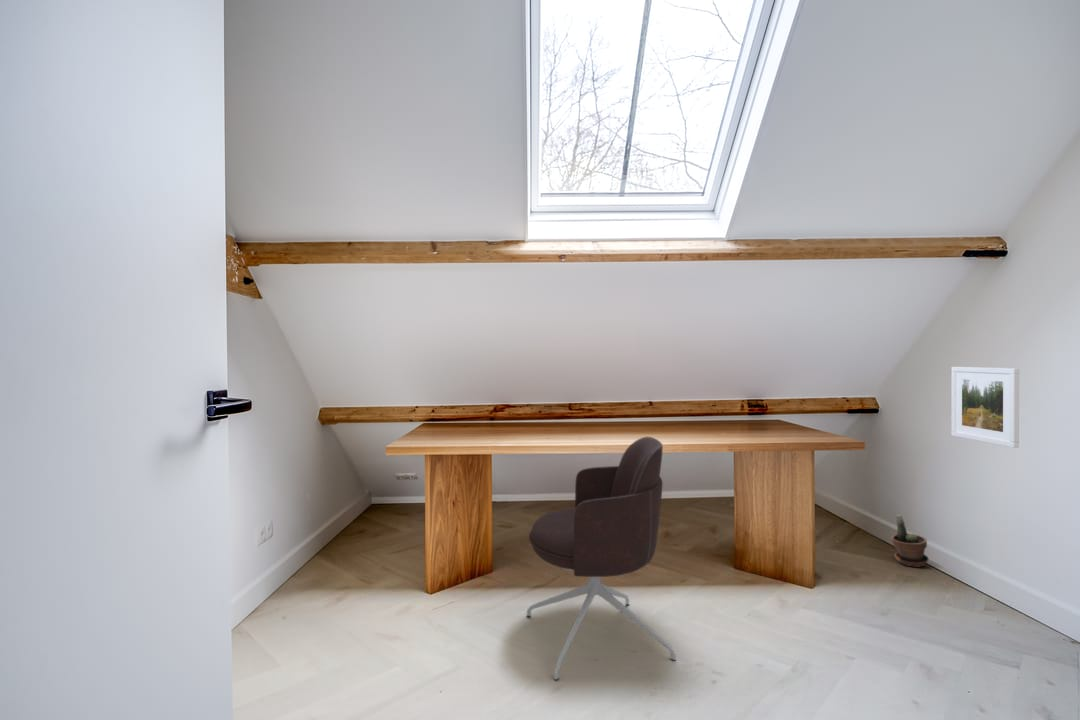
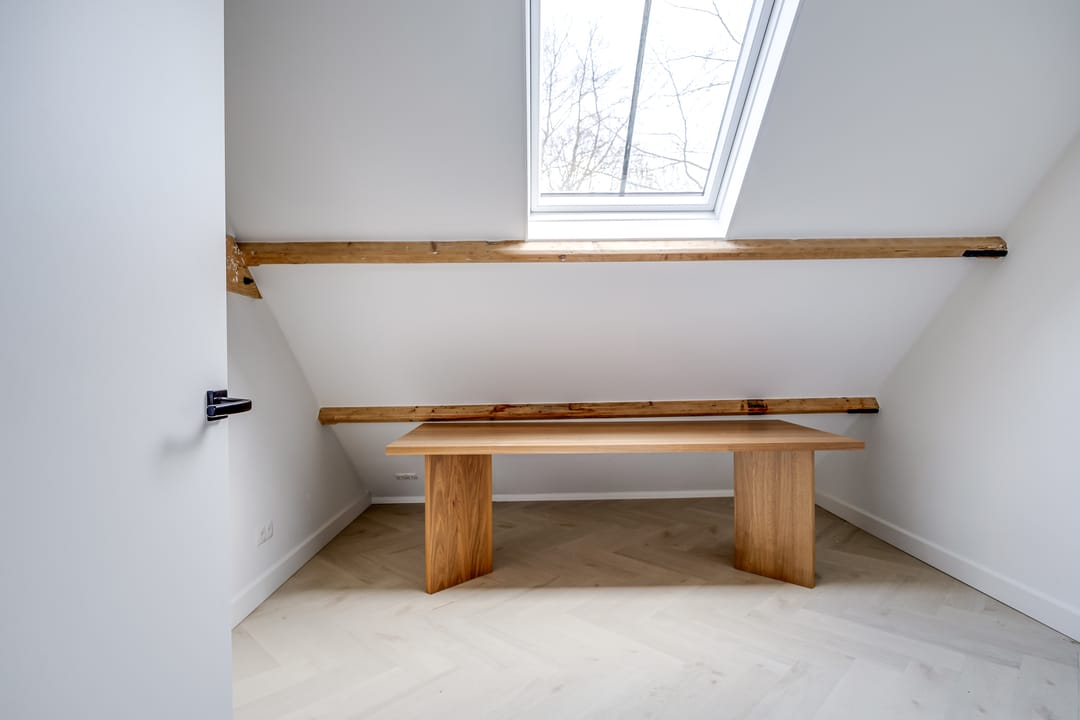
- office chair [526,436,677,681]
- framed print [950,366,1020,449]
- potted plant [891,513,930,568]
